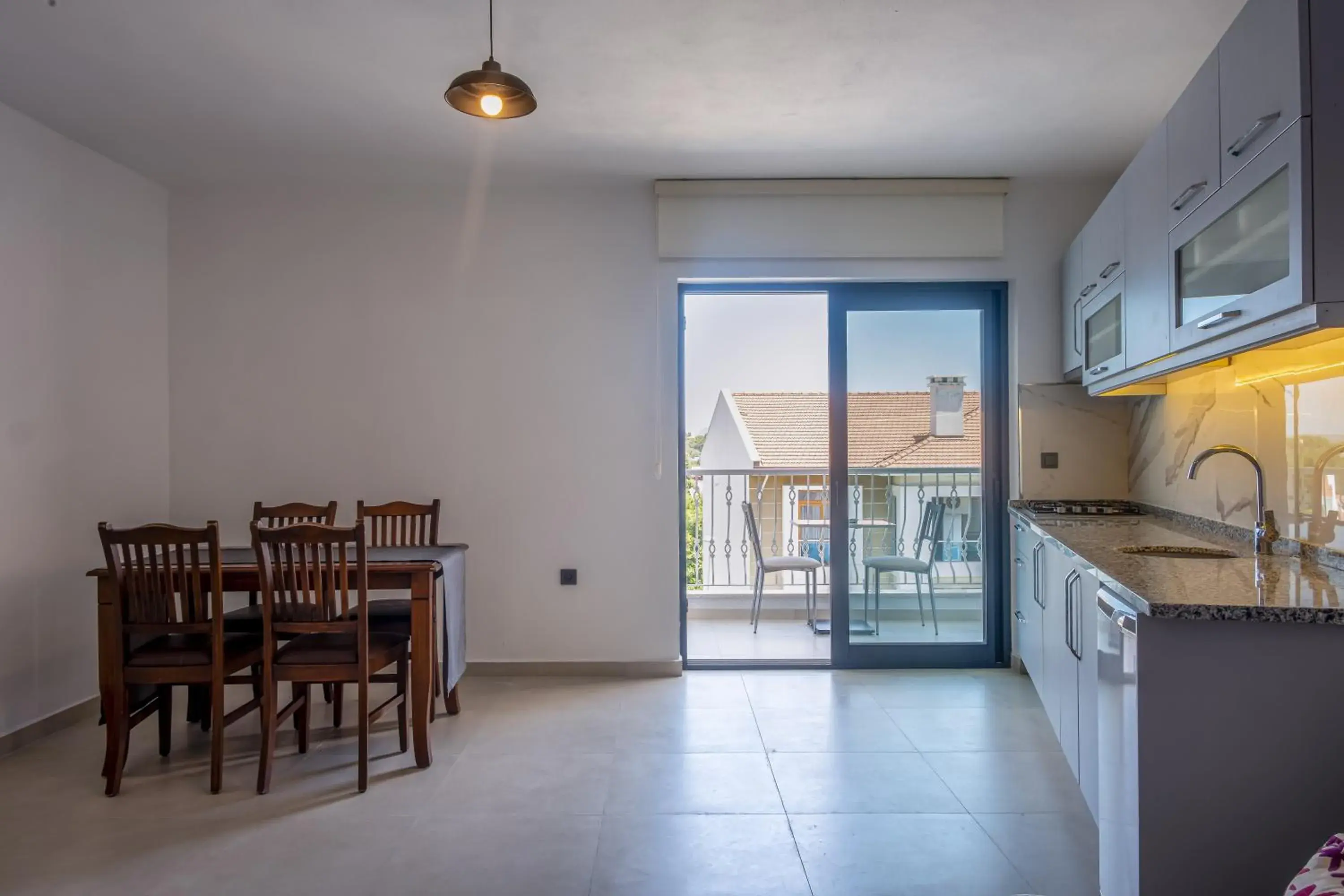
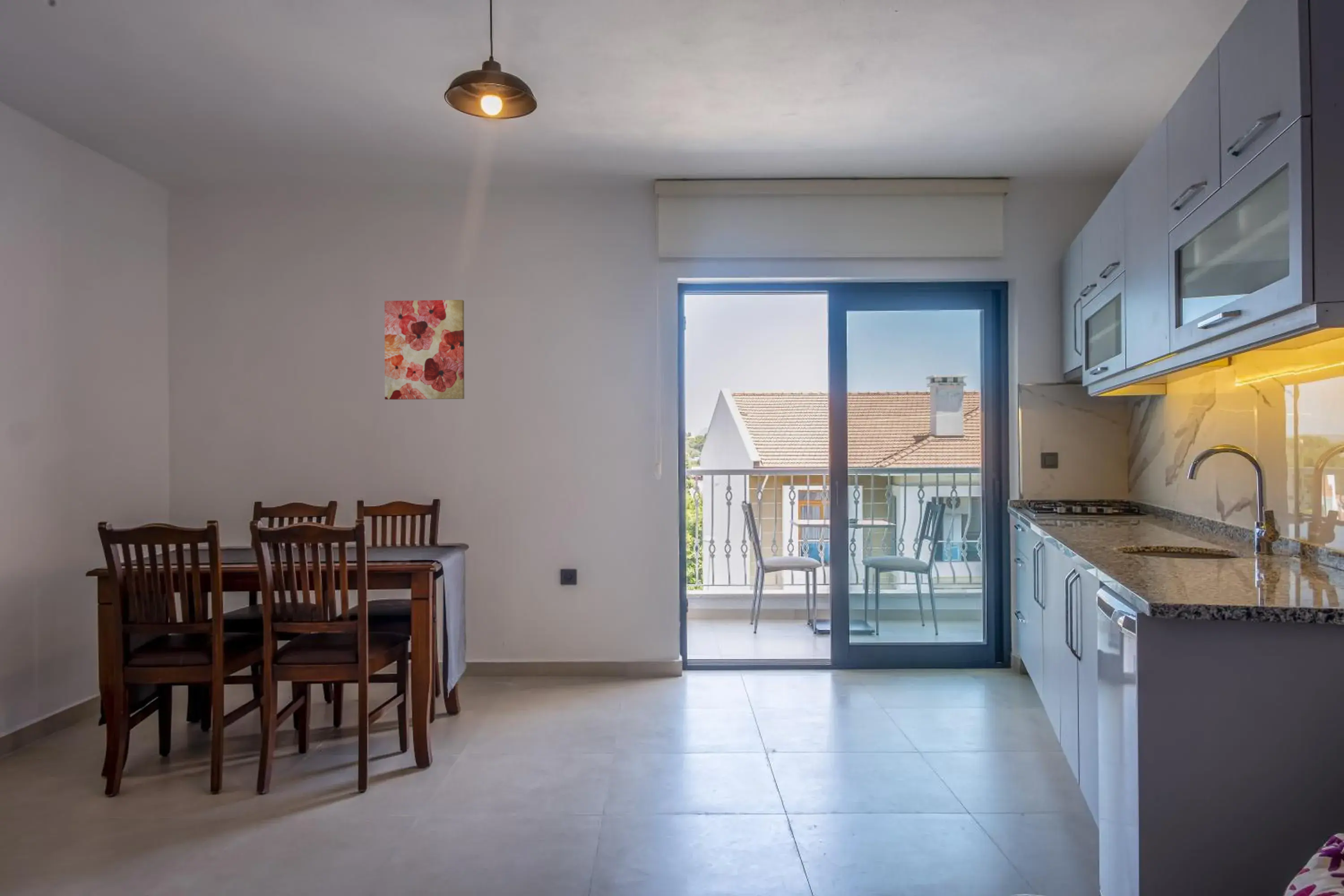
+ wall art [384,299,465,400]
